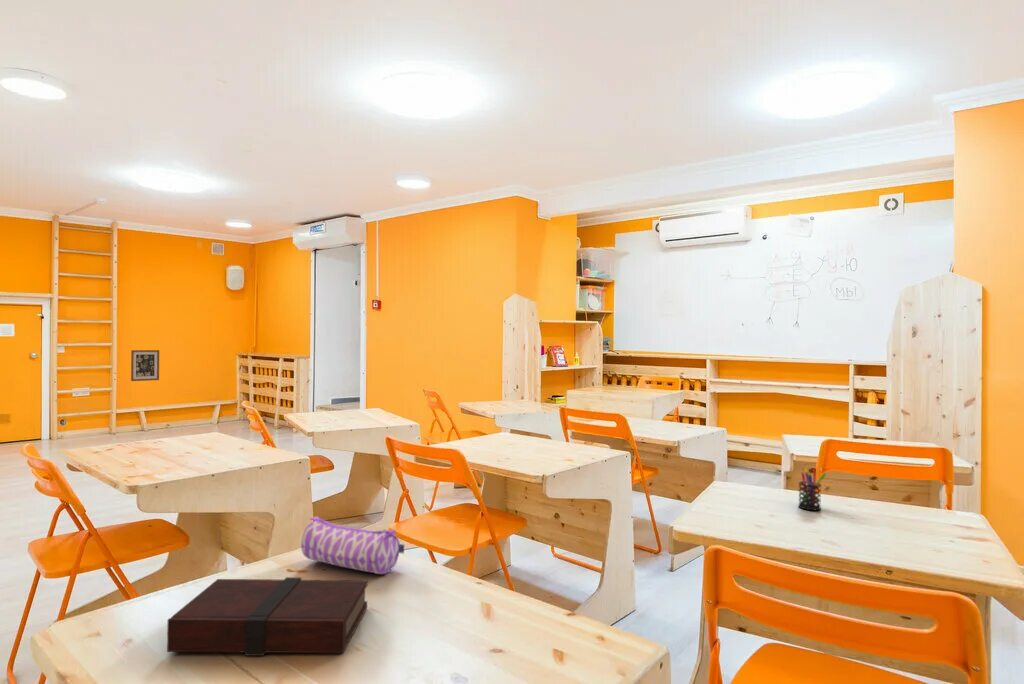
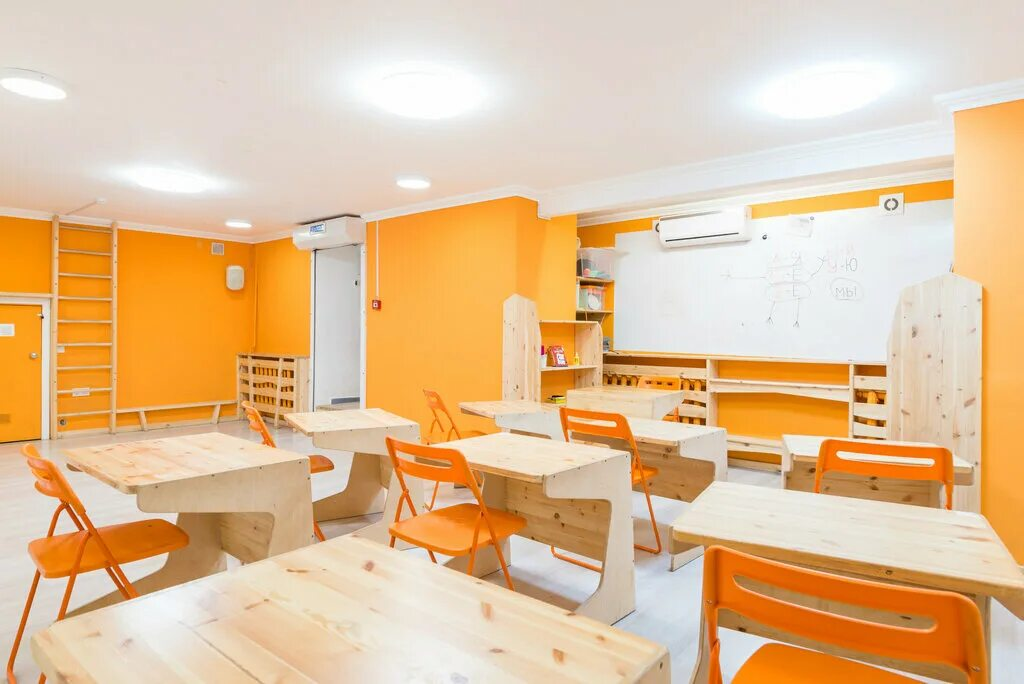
- pencil case [300,515,405,575]
- pen holder [797,467,827,511]
- wall art [130,349,160,382]
- book [166,576,368,657]
